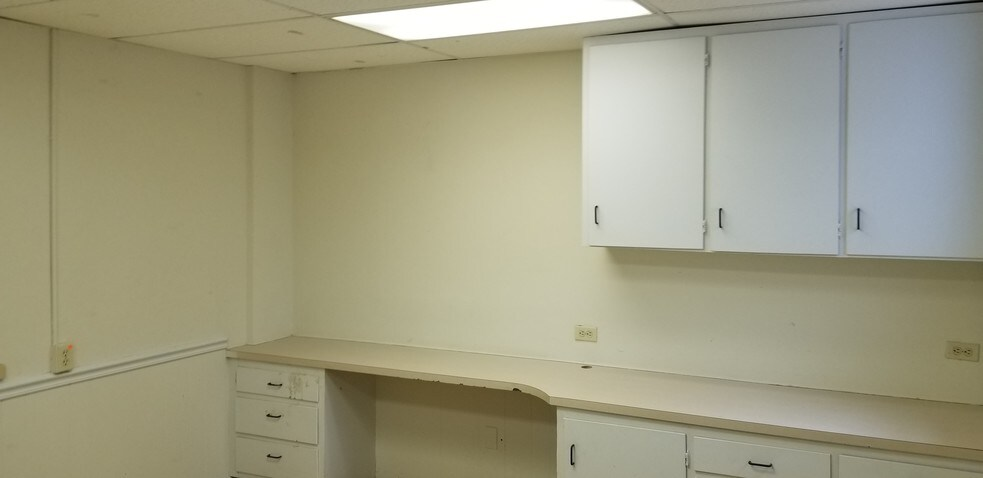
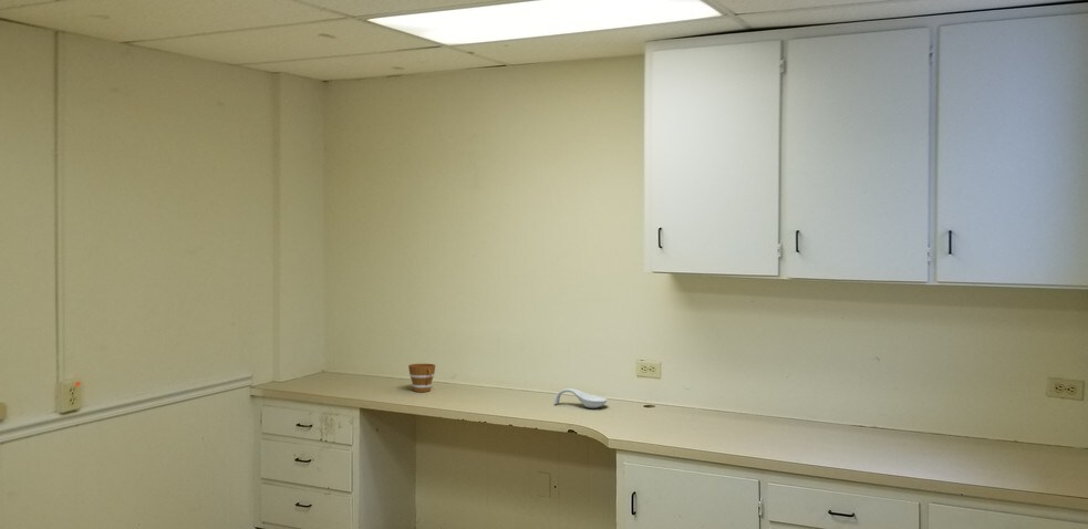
+ cup [407,363,436,393]
+ spoon rest [552,387,609,409]
